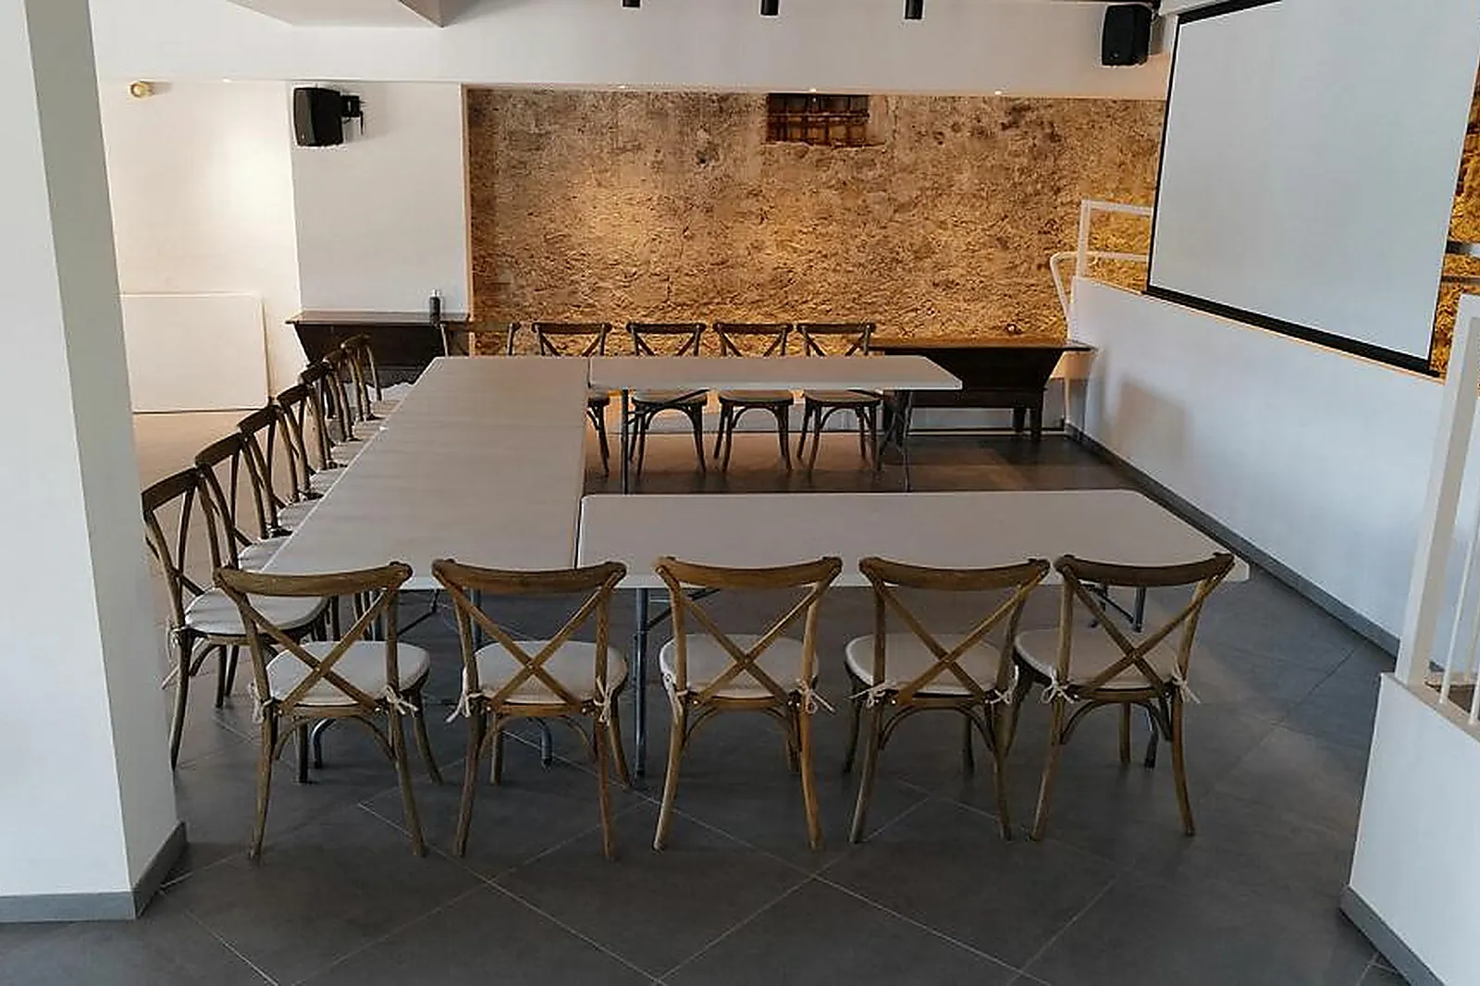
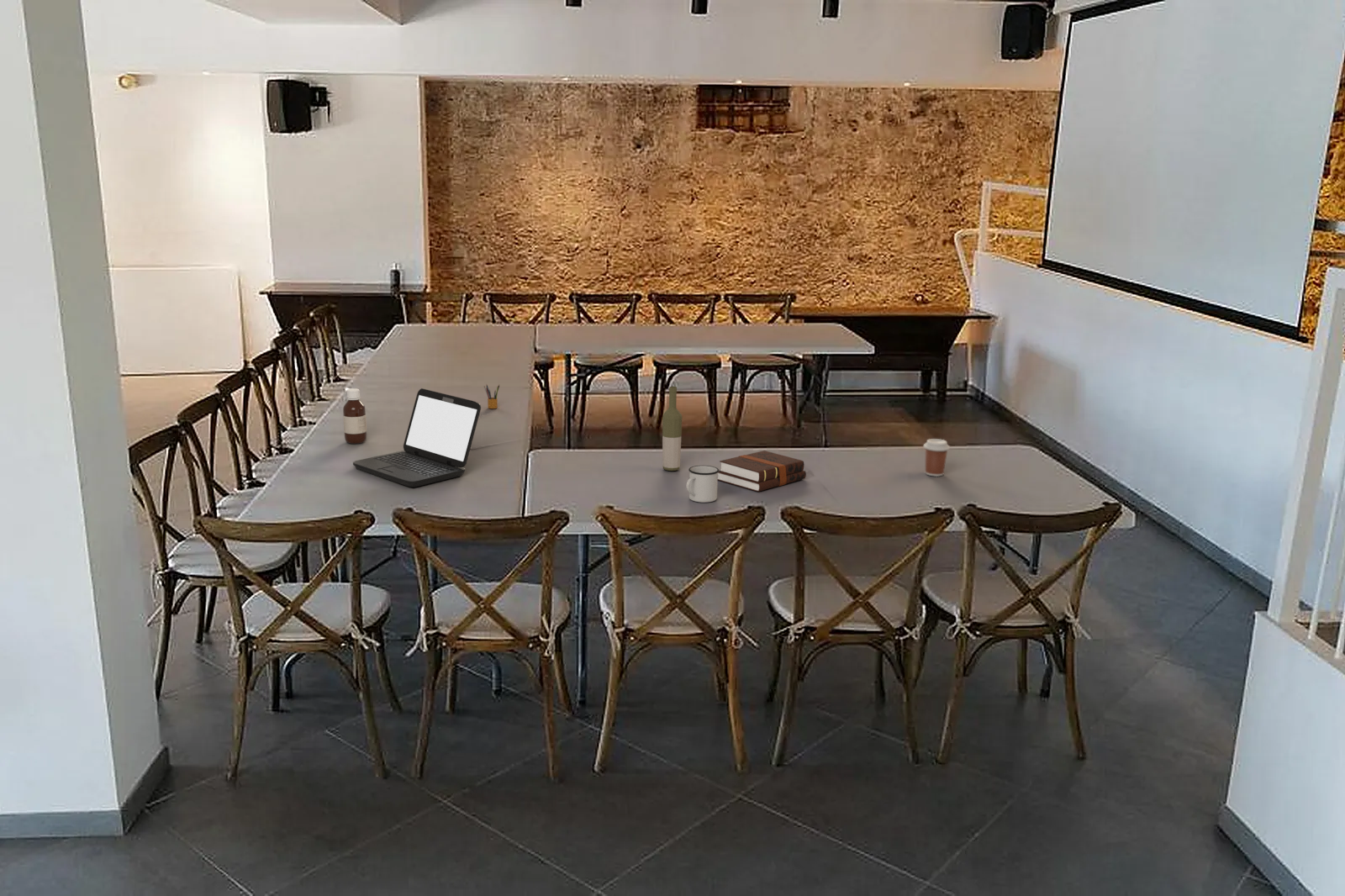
+ hardback book [718,450,807,493]
+ laptop [352,387,482,488]
+ bottle [662,386,683,472]
+ coffee cup [923,438,951,477]
+ bottle [342,387,367,445]
+ mug [686,465,720,503]
+ pencil box [483,383,500,409]
